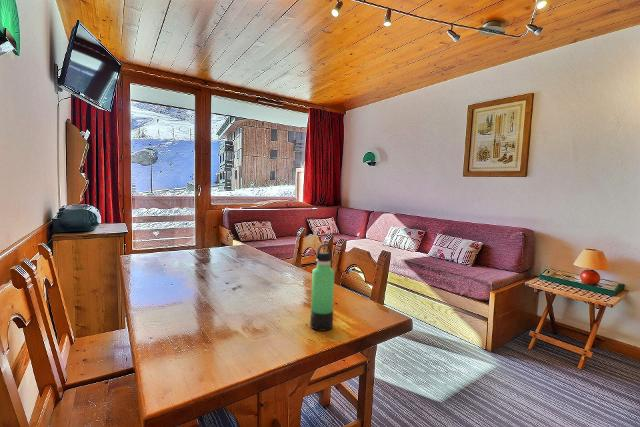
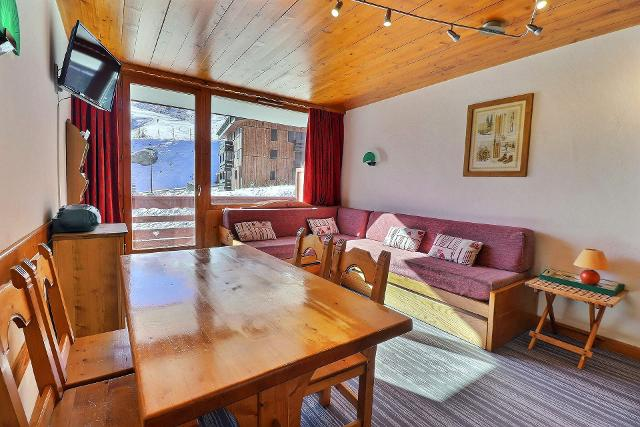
- thermos bottle [309,243,335,332]
